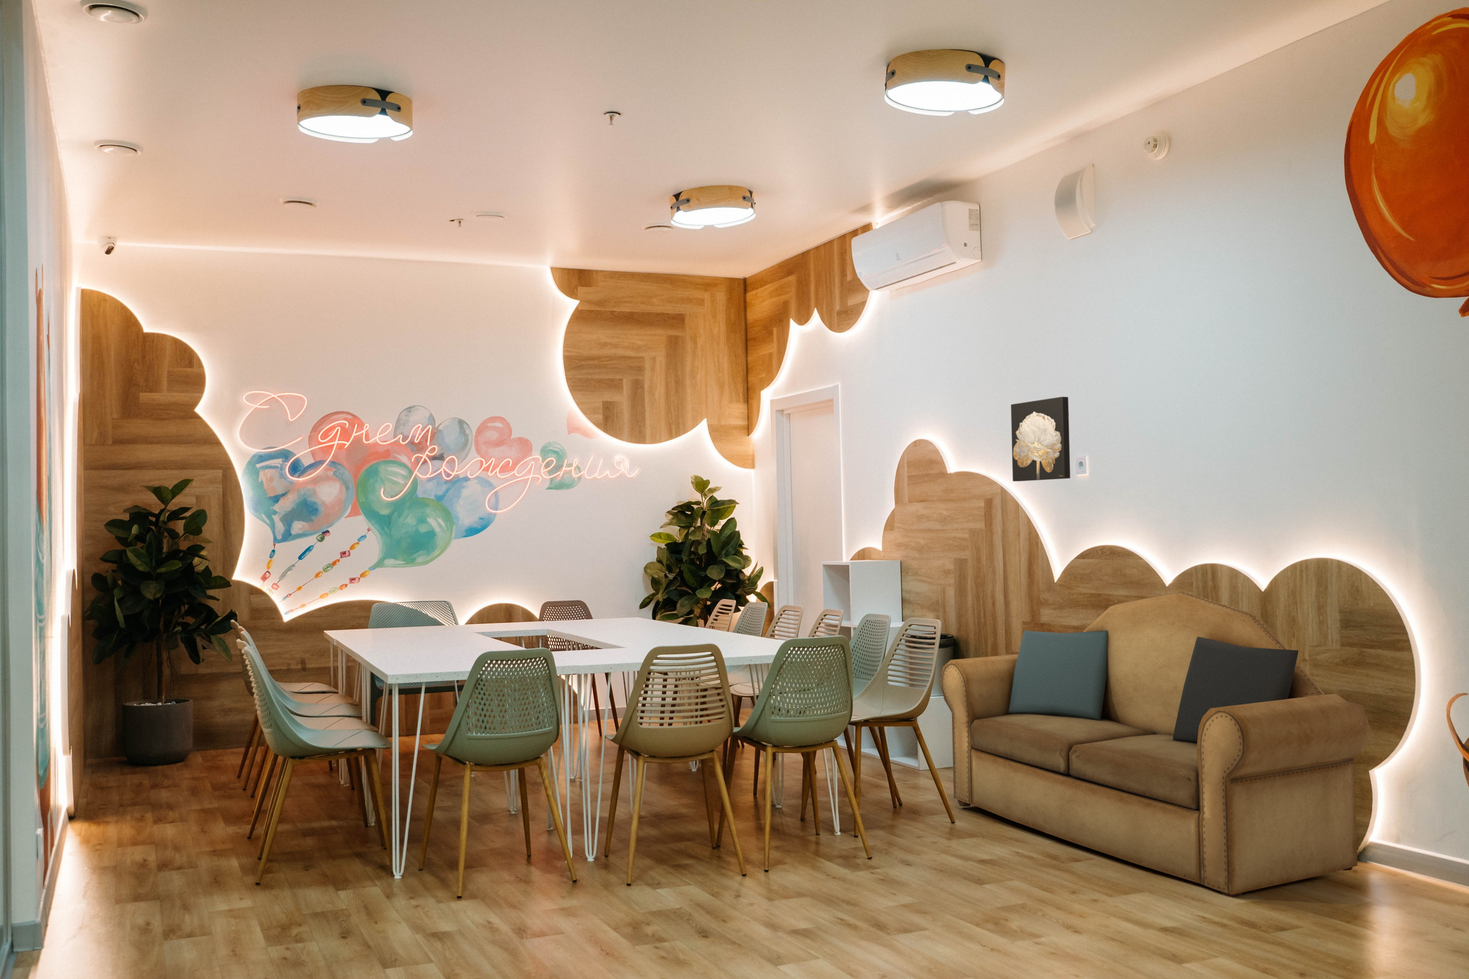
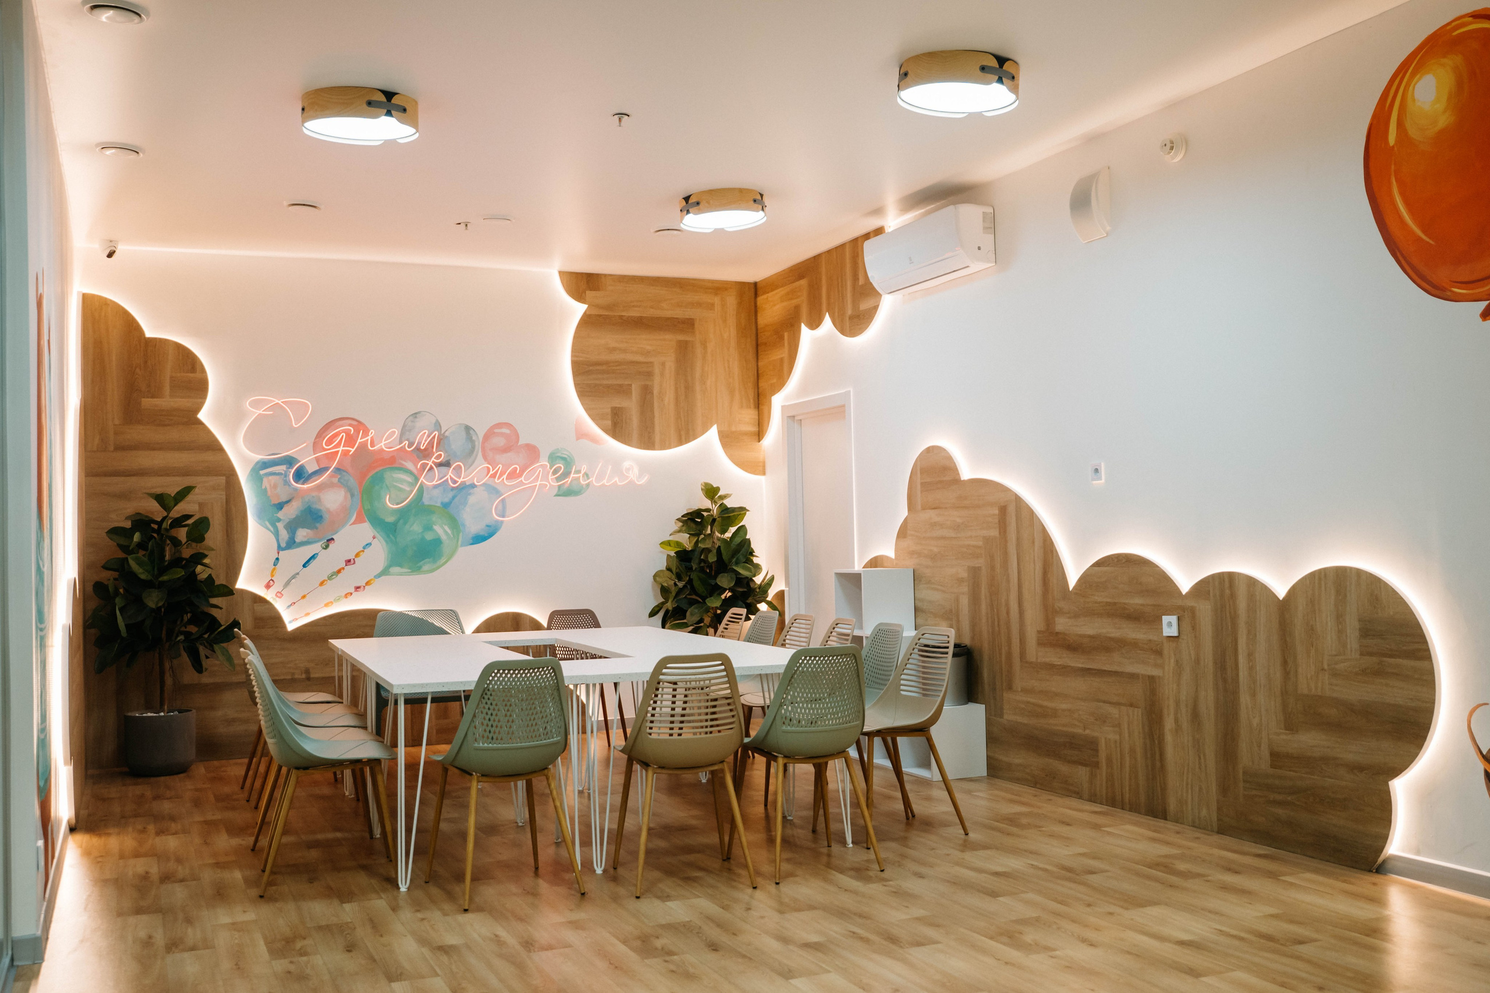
- sofa [939,591,1371,897]
- wall art [1011,397,1071,482]
